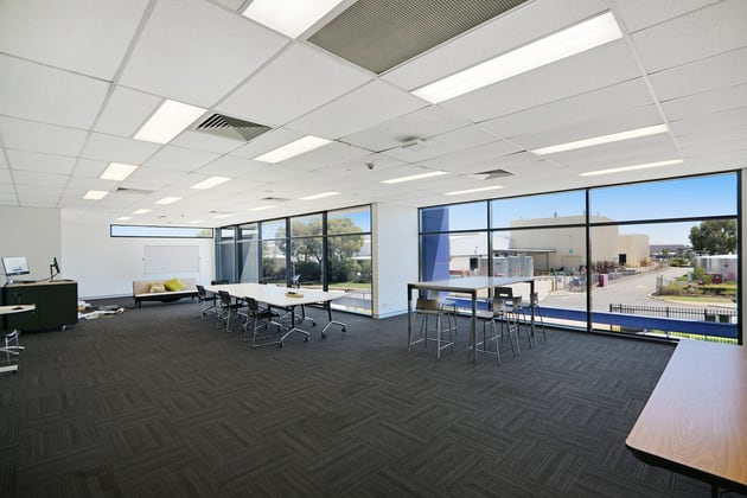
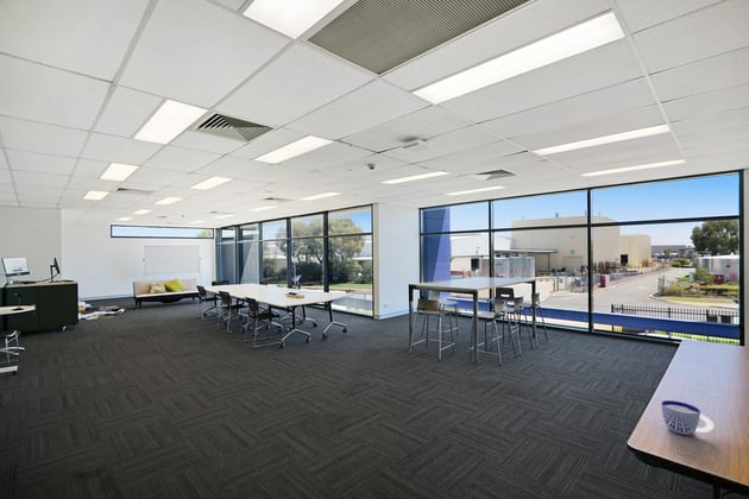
+ cup [660,399,715,436]
